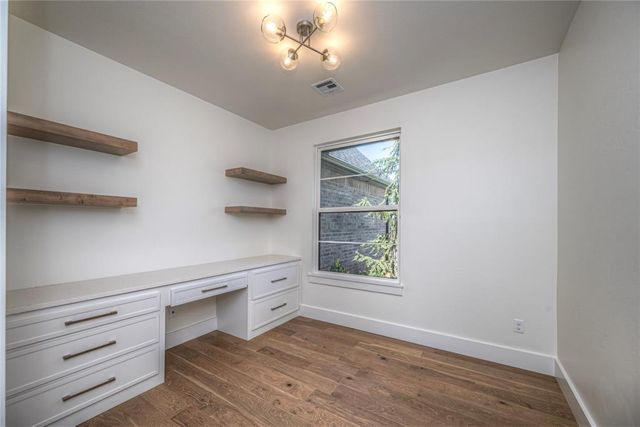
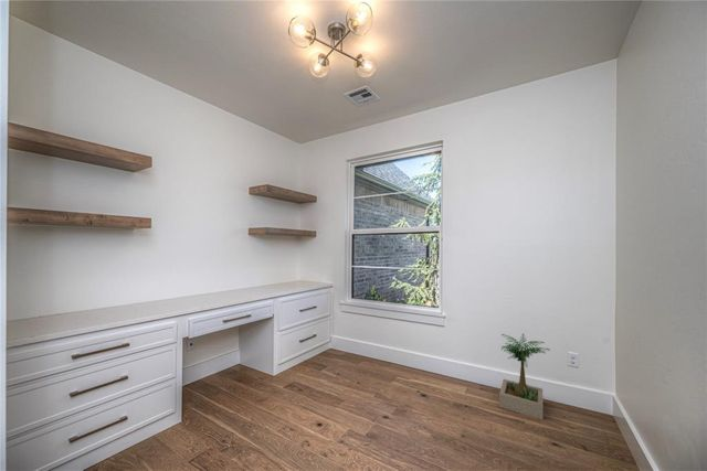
+ potted plant [498,333,550,421]
